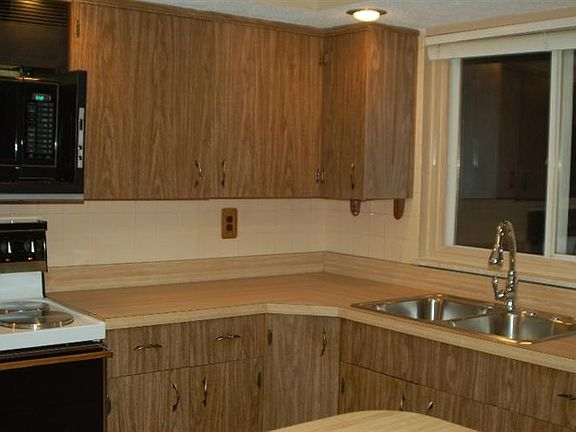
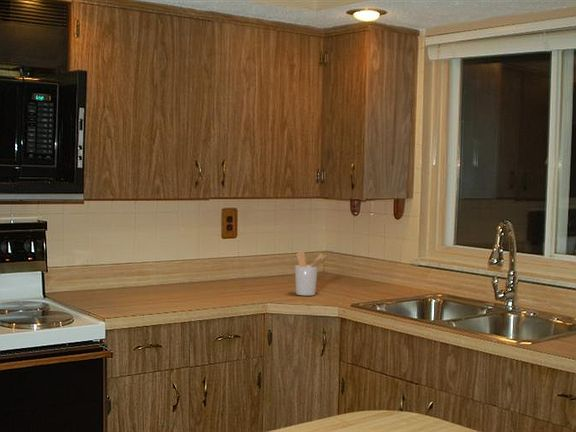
+ utensil holder [294,250,327,296]
